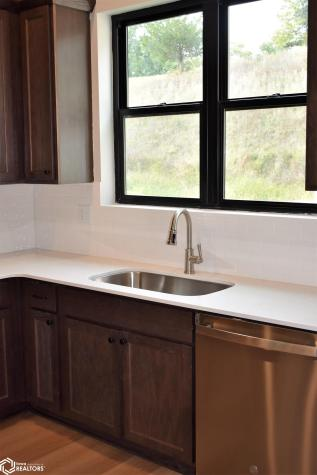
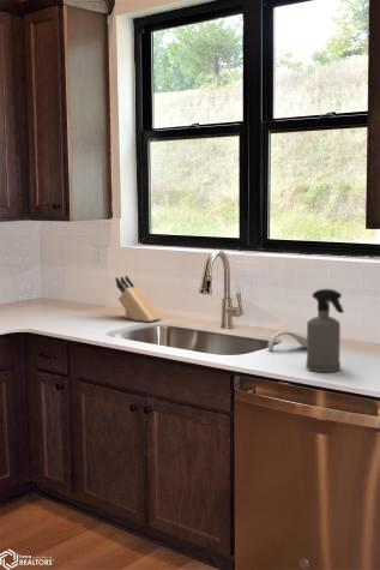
+ knife block [114,275,163,323]
+ spoon rest [266,329,307,350]
+ spray bottle [306,288,345,373]
